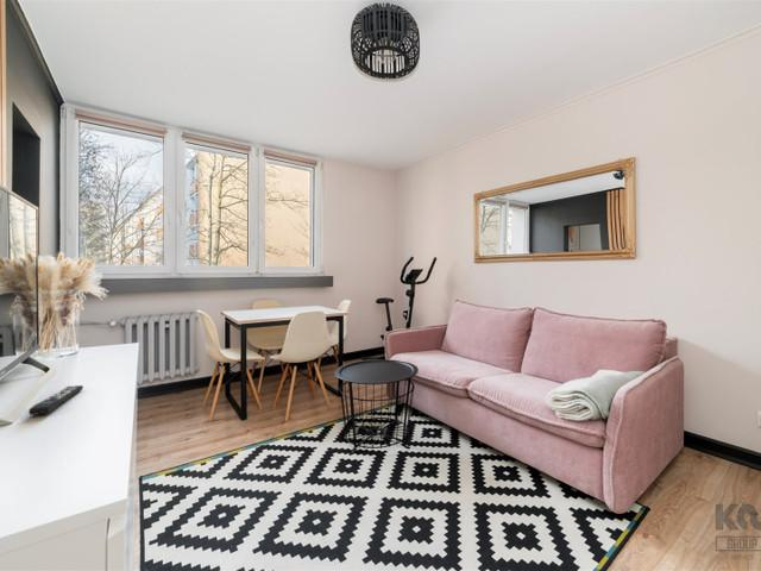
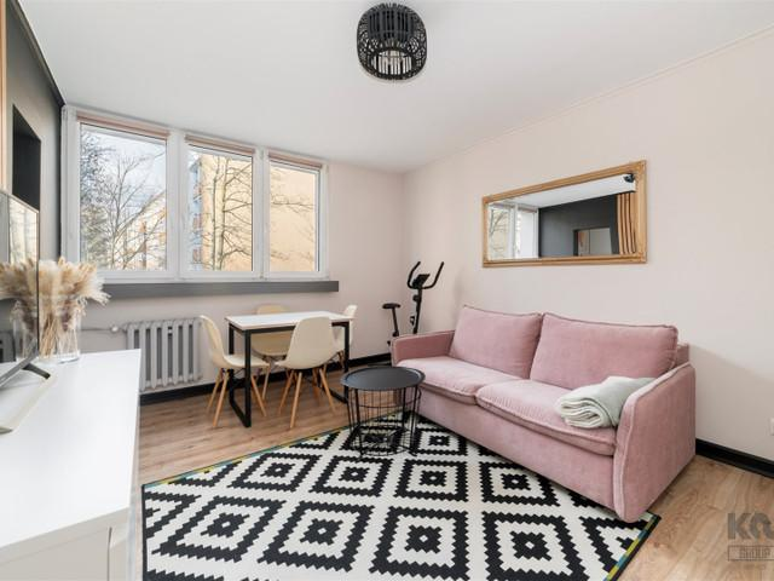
- remote control [27,384,84,416]
